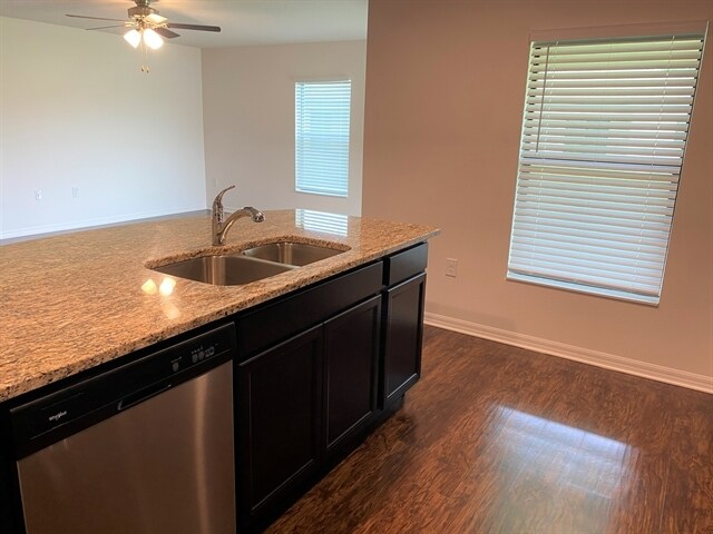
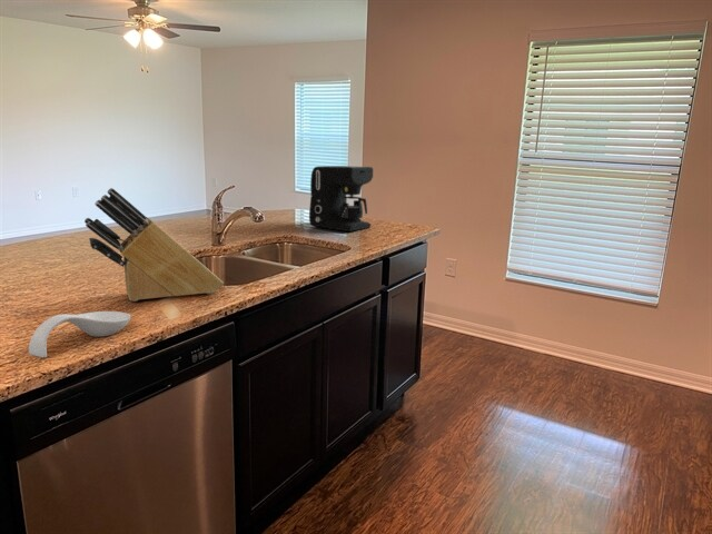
+ knife block [83,187,225,303]
+ spoon rest [28,310,131,358]
+ coffee maker [308,165,374,233]
